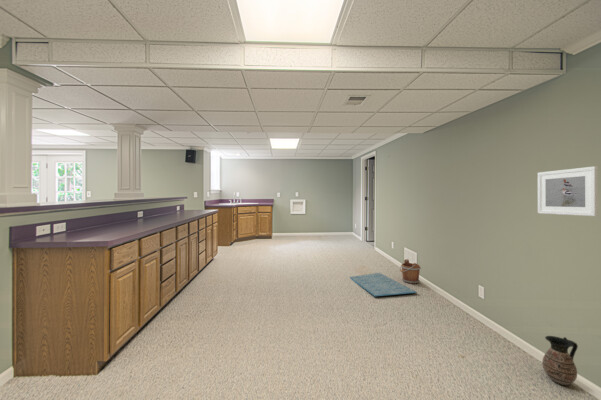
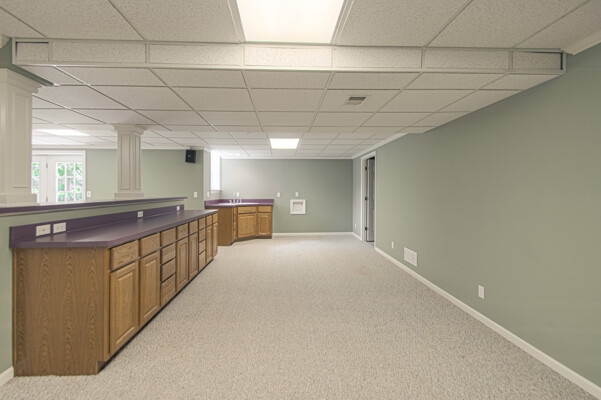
- ceramic jug [541,335,579,387]
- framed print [537,165,599,217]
- rug [349,272,418,297]
- bucket [399,258,422,285]
